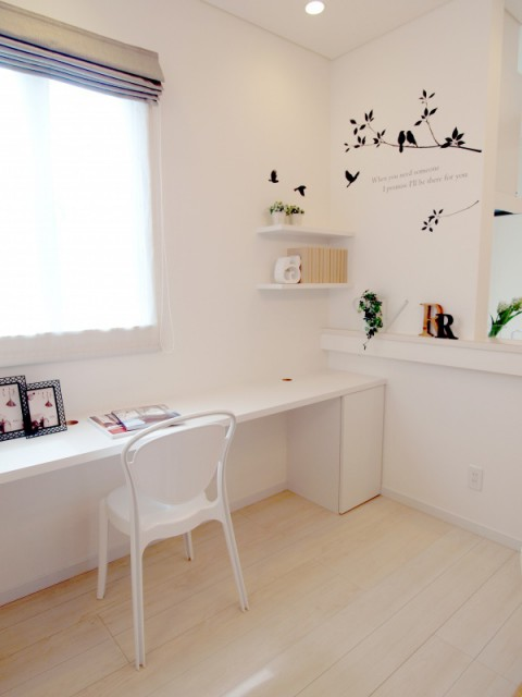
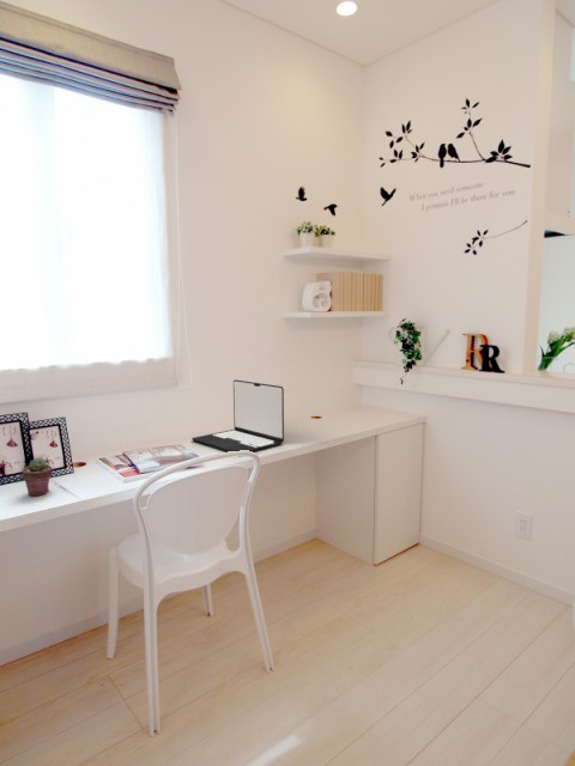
+ laptop [190,378,285,452]
+ potted succulent [20,456,54,497]
